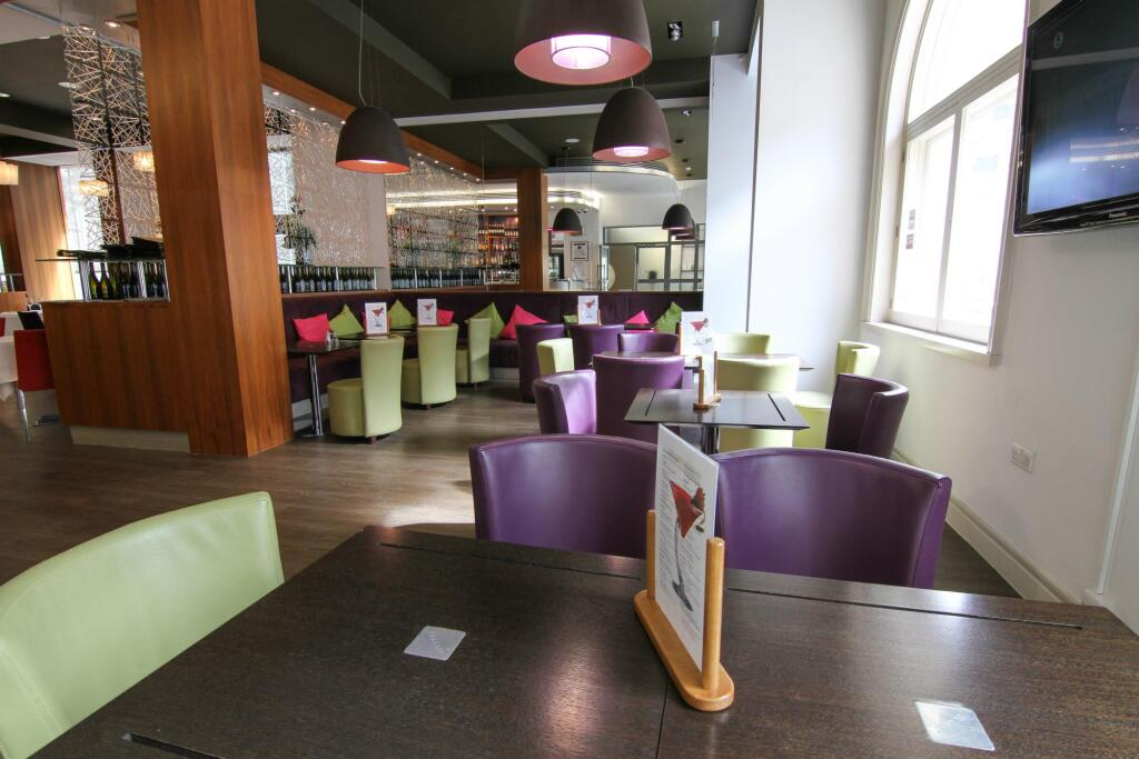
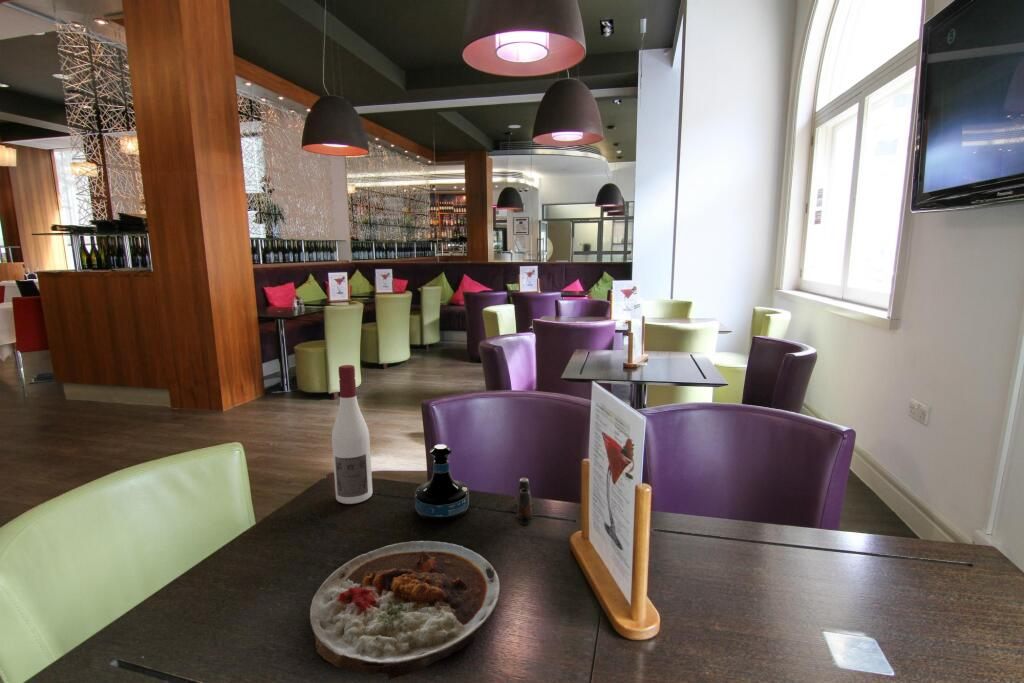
+ alcohol [331,364,374,505]
+ plate [309,540,501,681]
+ tequila bottle [414,443,470,523]
+ salt shaker [516,477,534,526]
